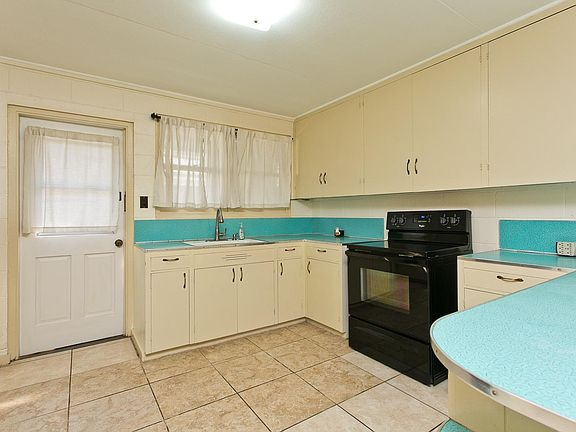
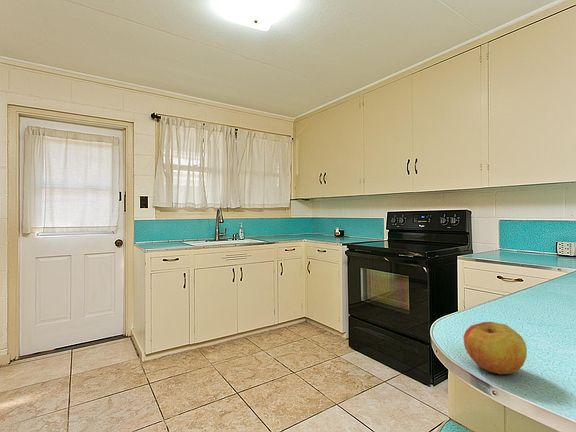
+ apple [462,321,528,375]
